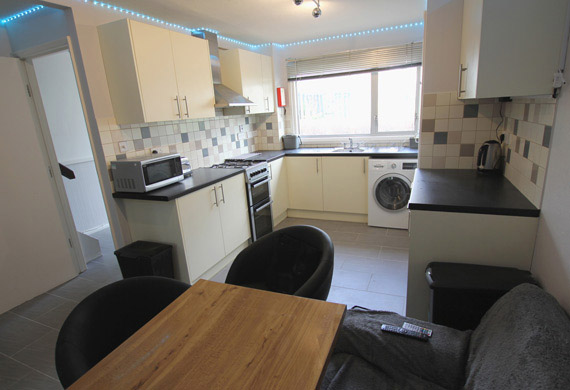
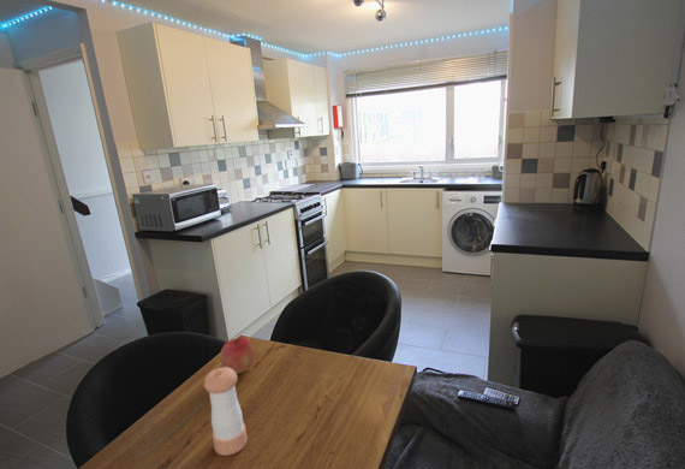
+ pepper shaker [203,367,249,457]
+ apple [219,336,256,375]
